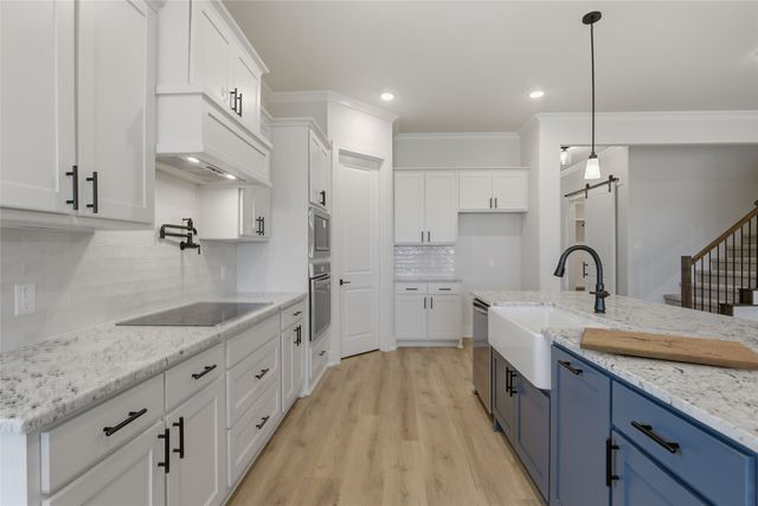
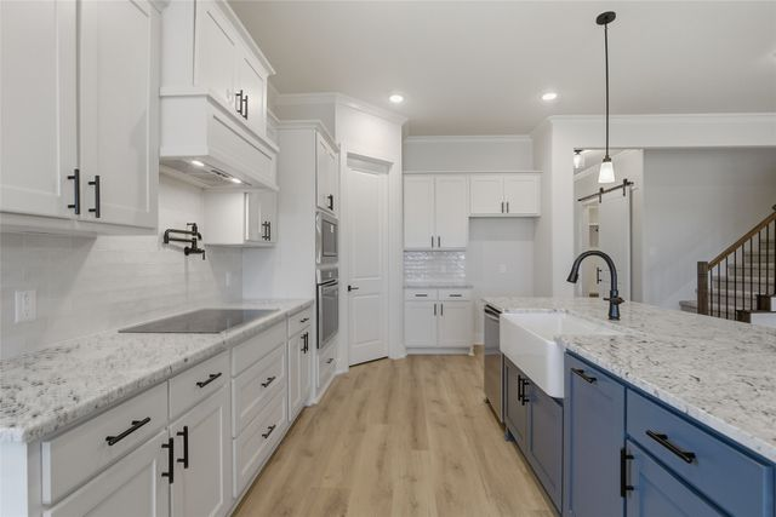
- cutting board [579,326,758,372]
